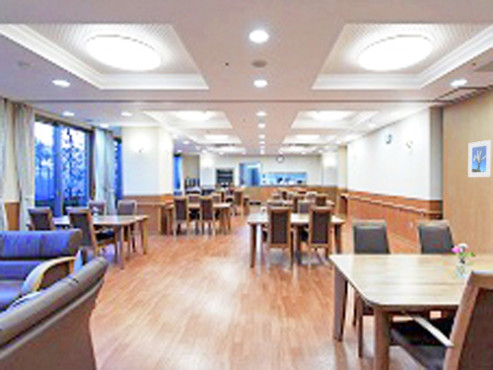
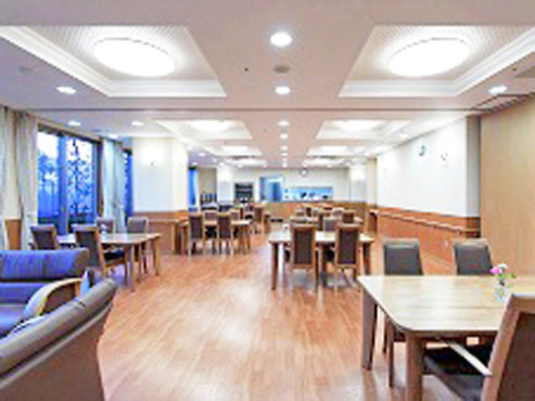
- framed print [467,139,493,178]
